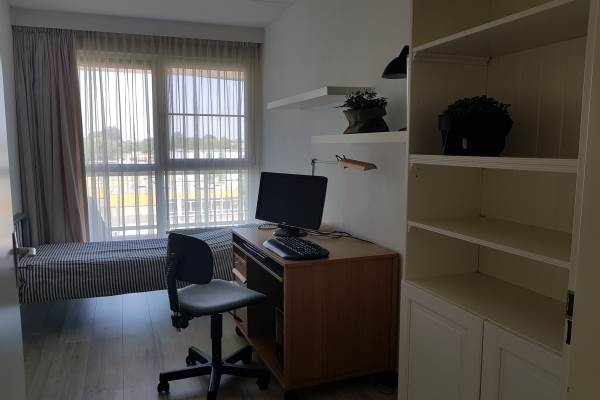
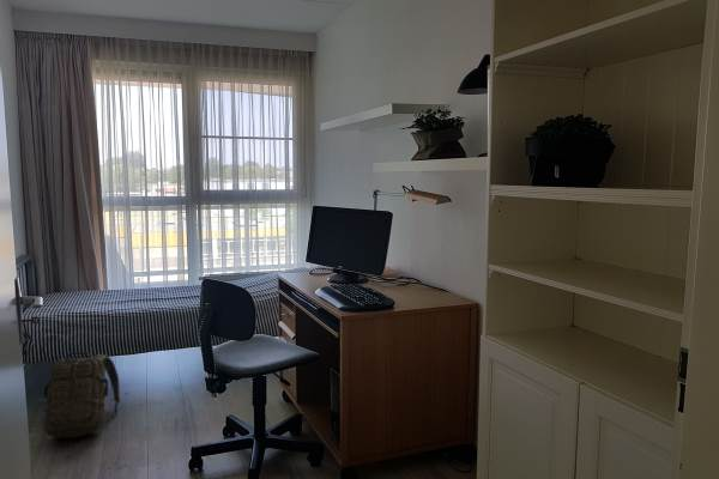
+ backpack [43,351,121,439]
